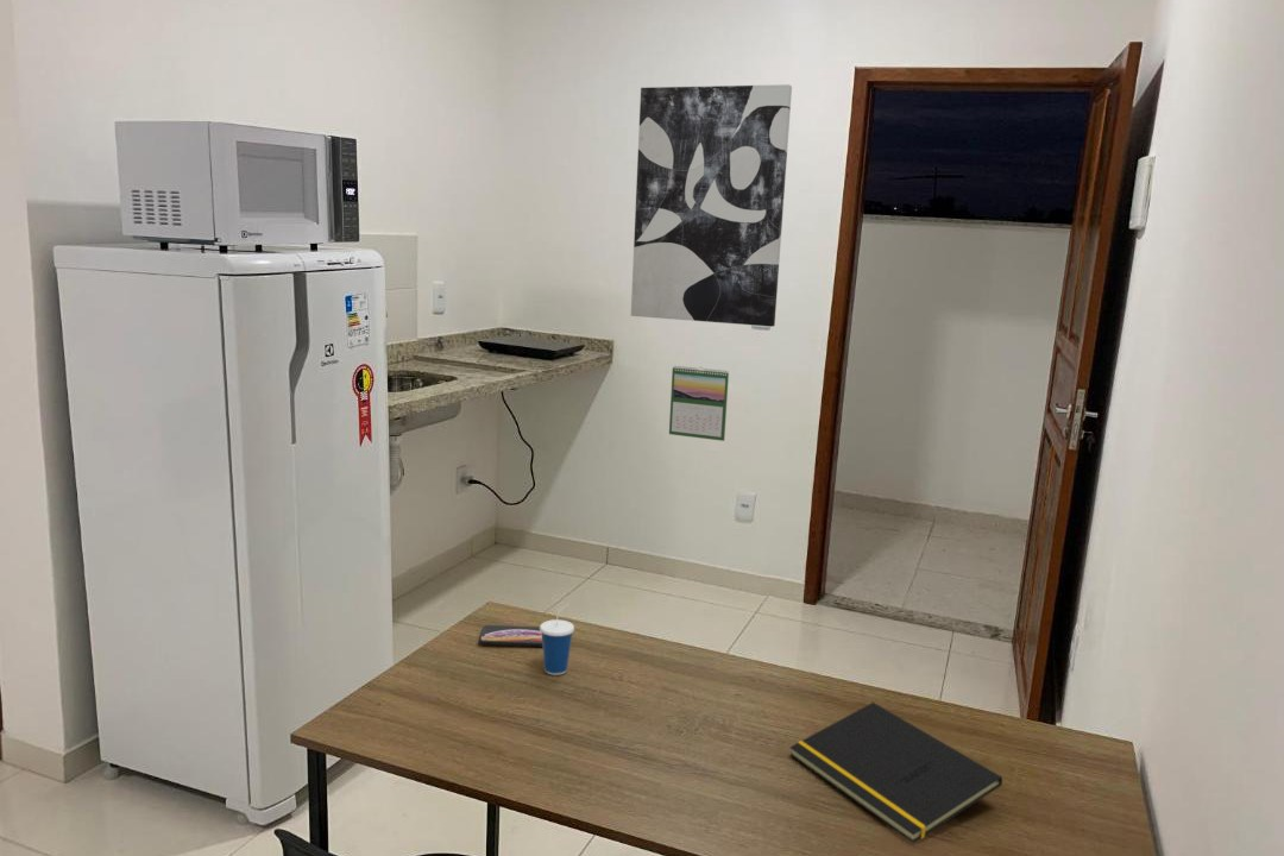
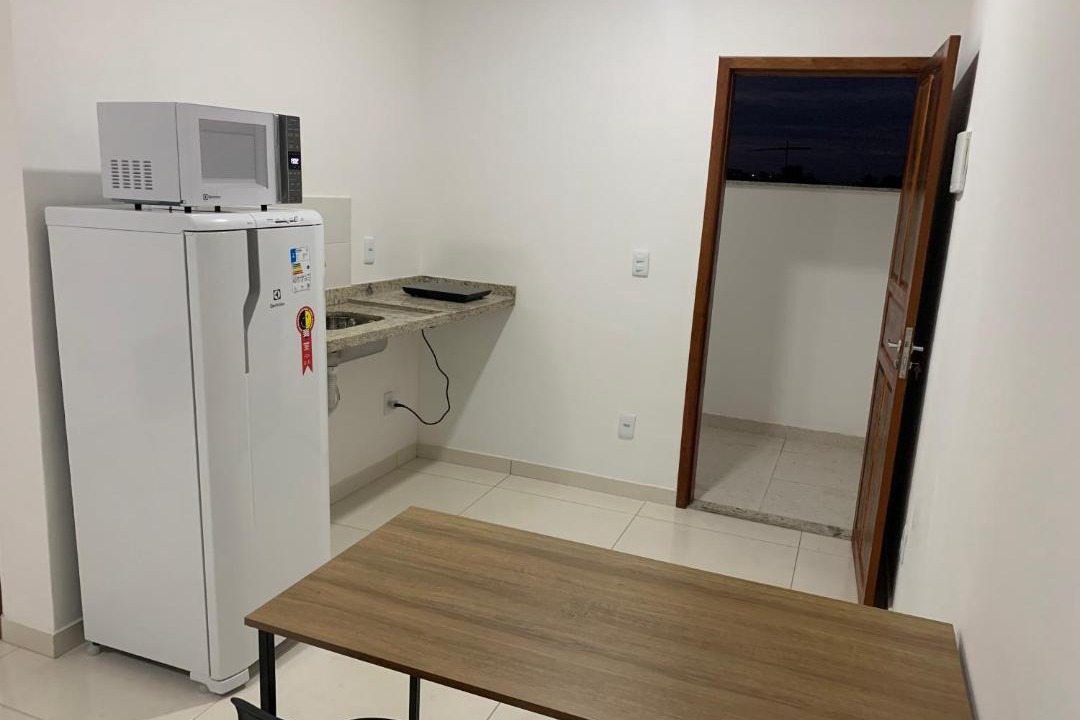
- smartphone [478,624,542,648]
- wall art [630,83,793,328]
- calendar [668,365,730,442]
- notepad [789,701,1003,844]
- cup [539,602,575,676]
